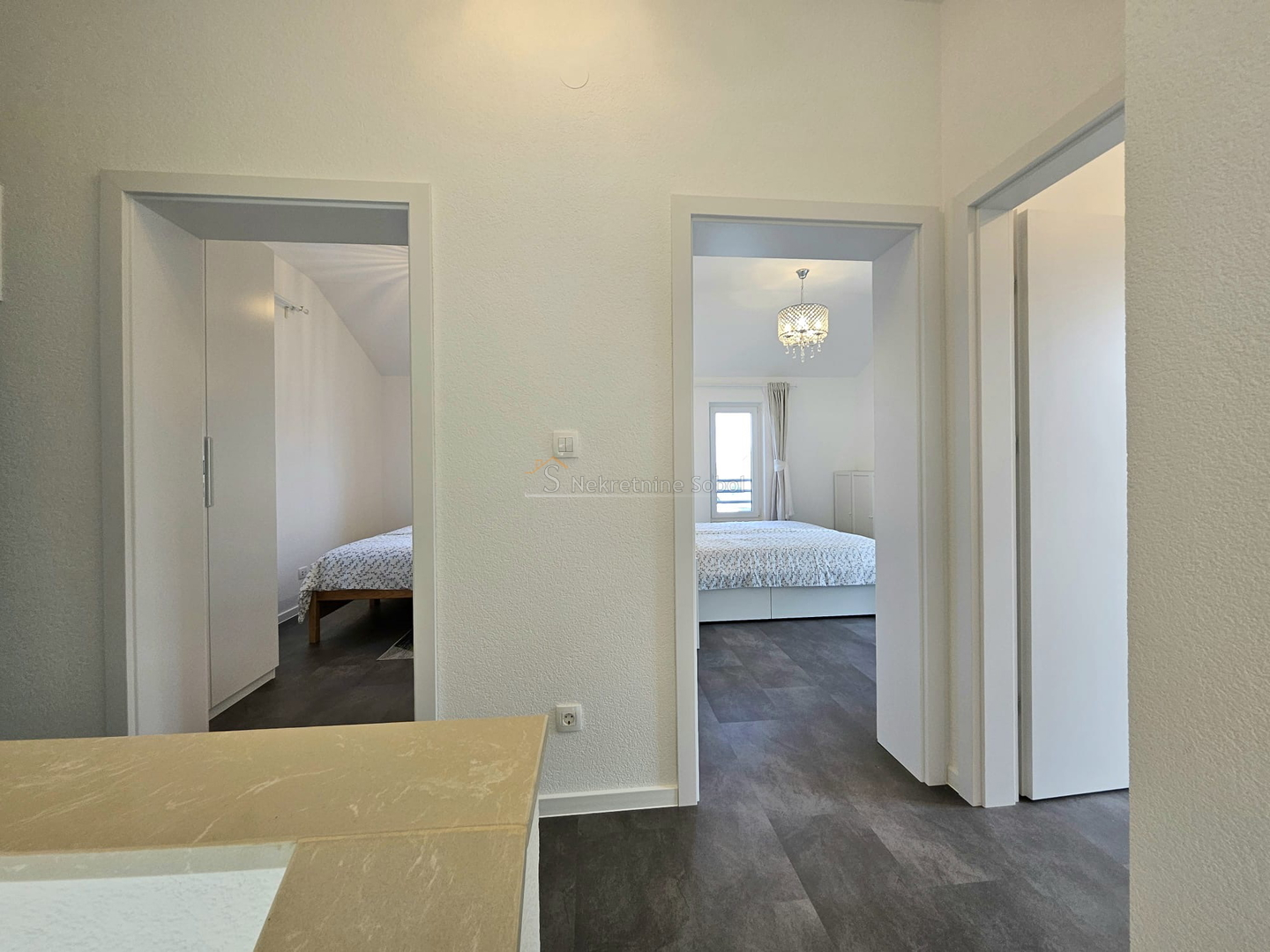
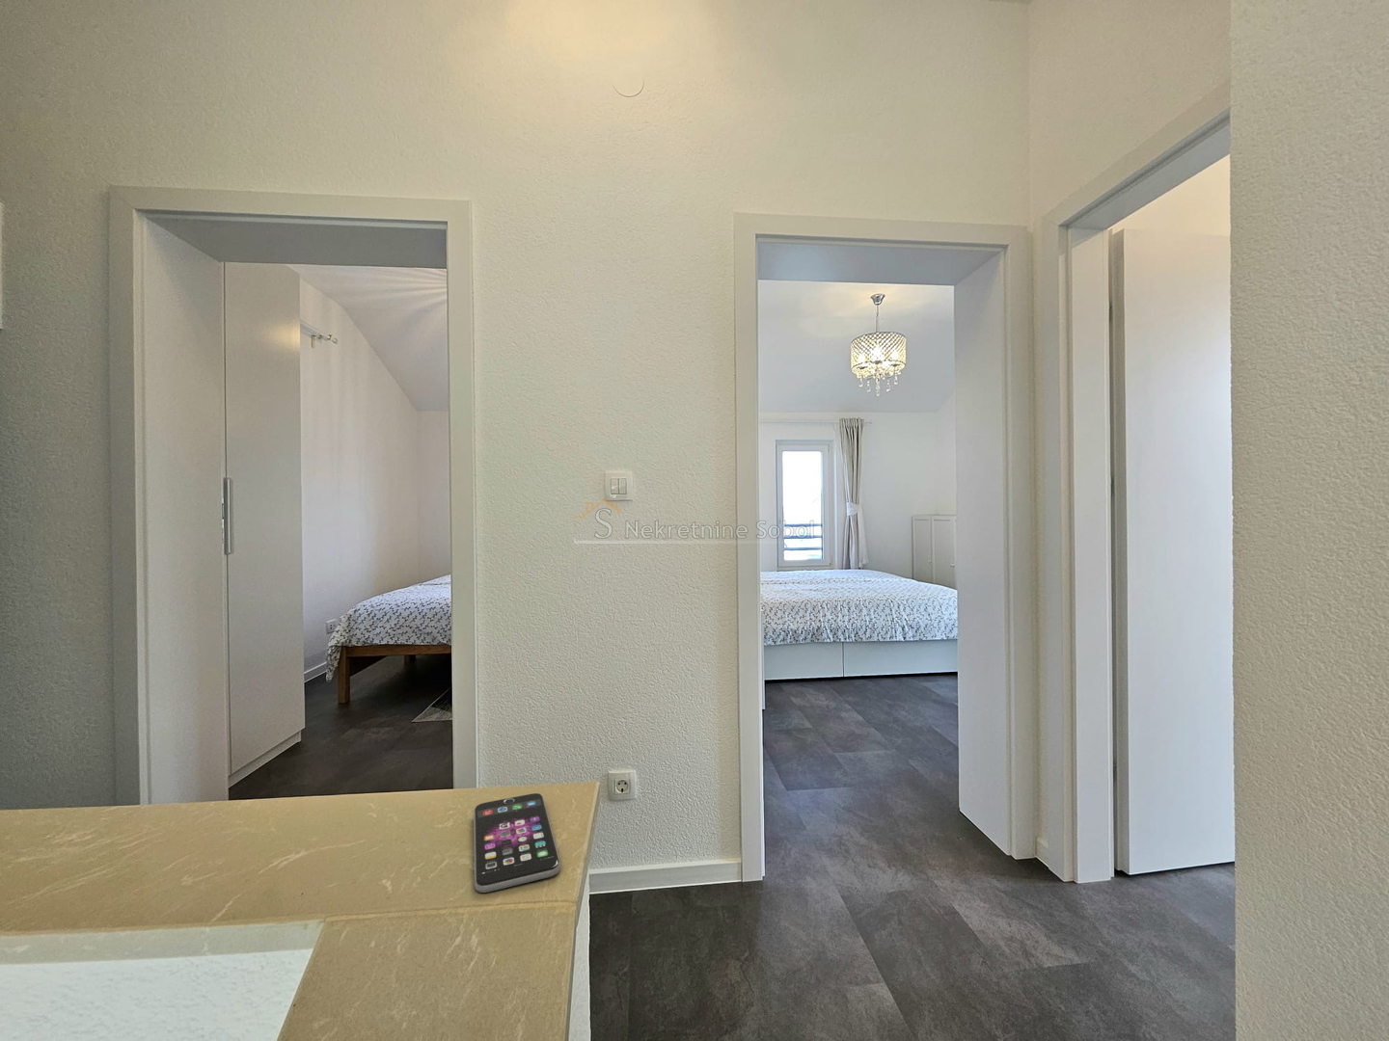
+ smartphone [472,793,561,893]
